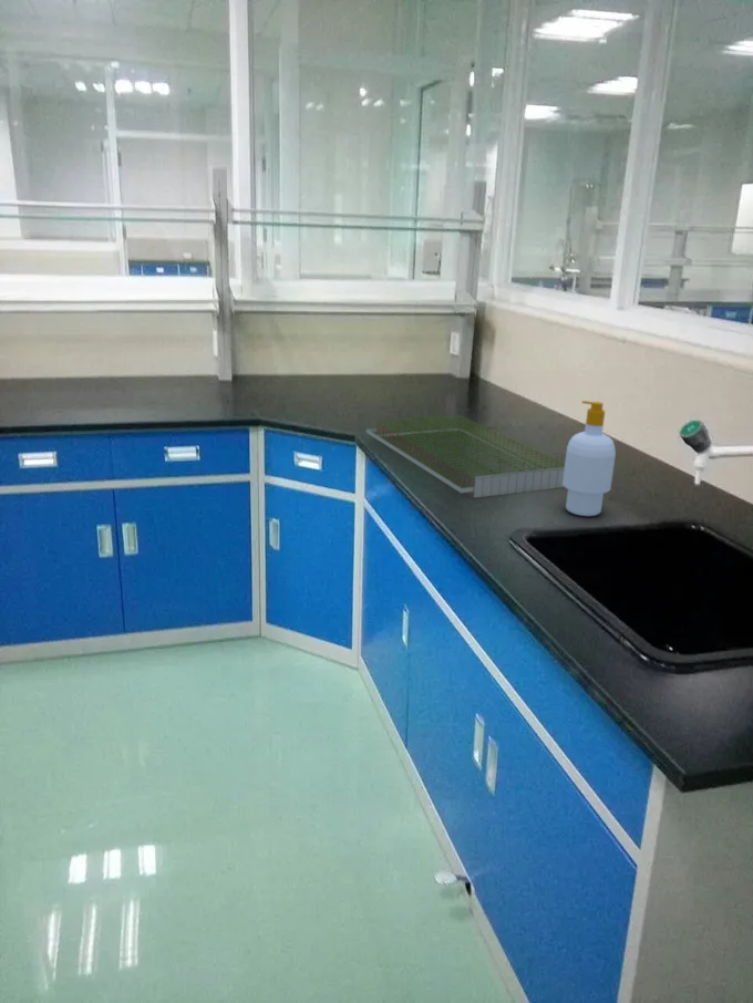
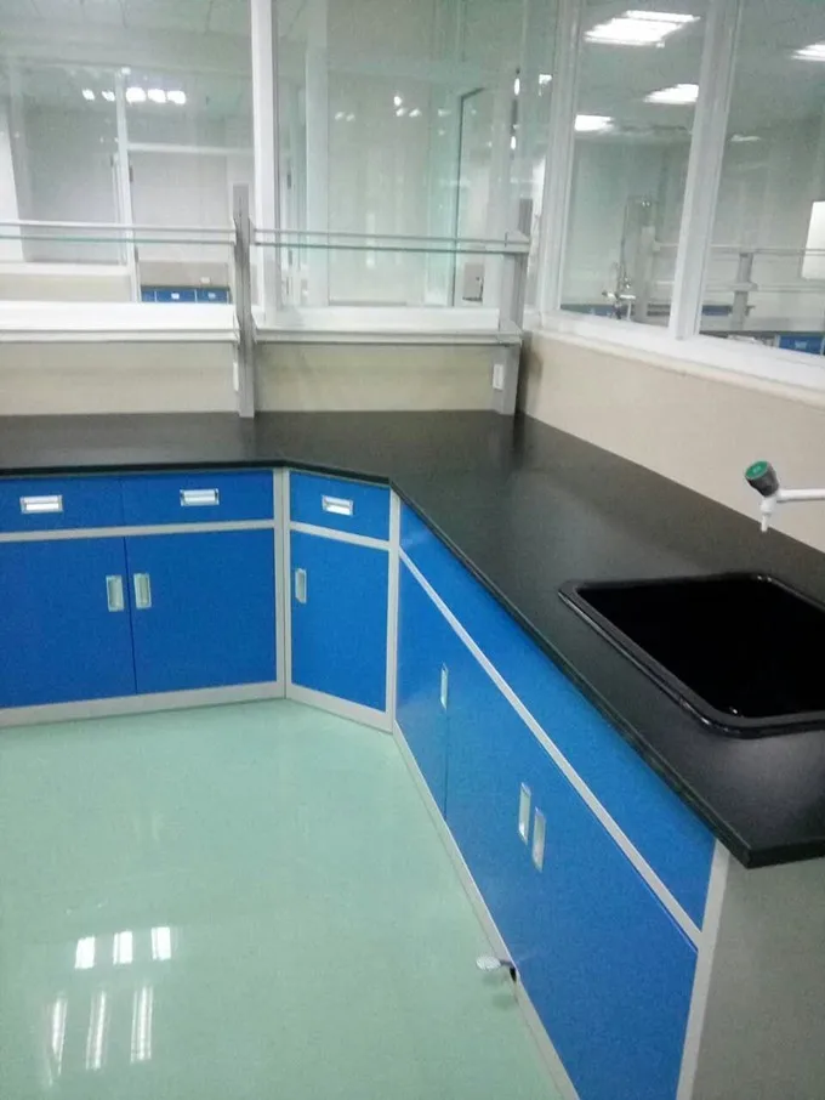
- soap bottle [563,400,617,517]
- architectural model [365,414,565,500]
